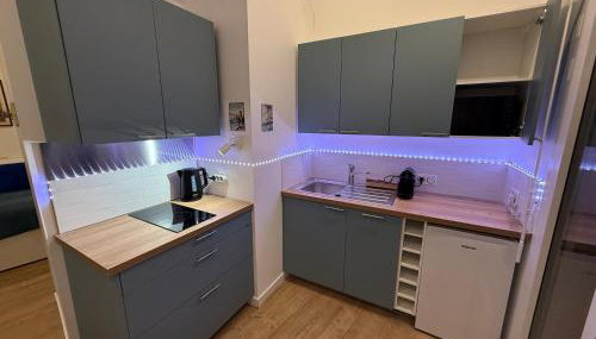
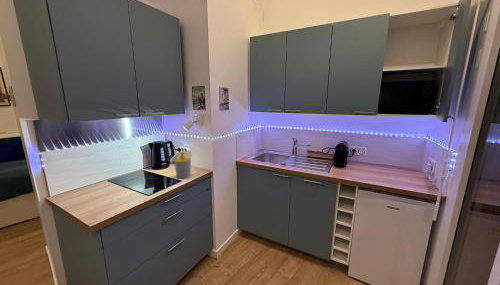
+ soap bottle [173,151,192,179]
